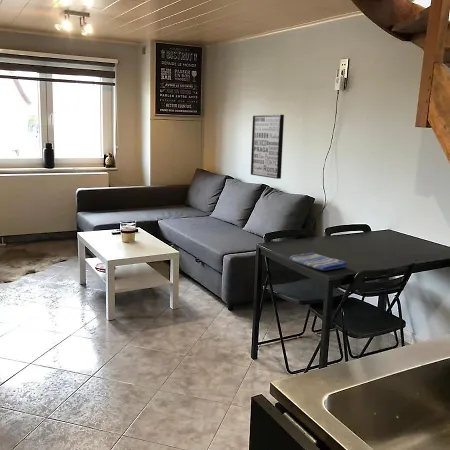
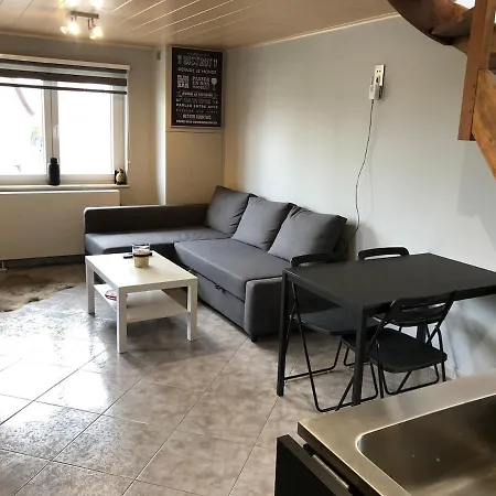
- wall art [250,114,285,180]
- dish towel [289,251,348,272]
